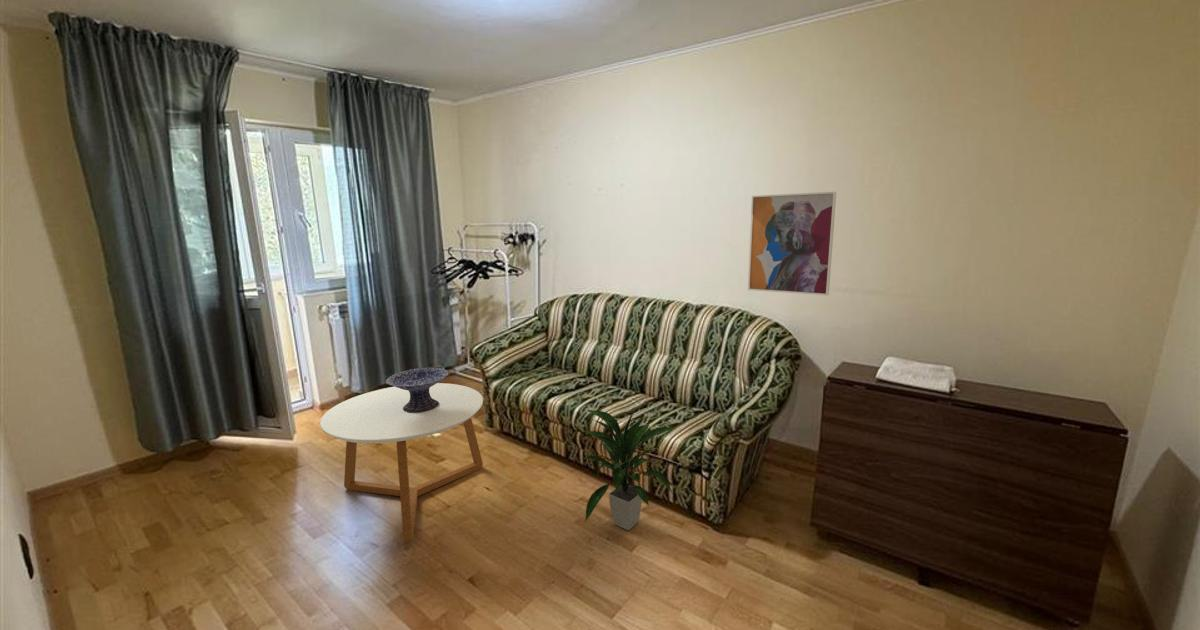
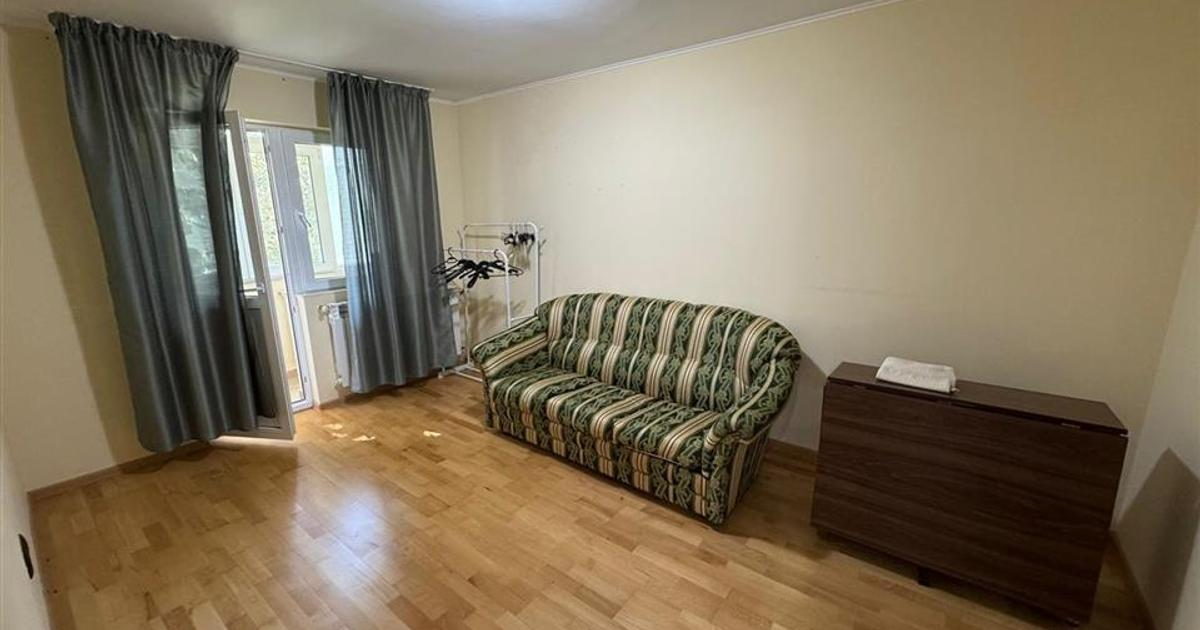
- coffee table [319,382,484,544]
- indoor plant [583,408,675,531]
- wall art [747,191,837,297]
- decorative bowl [385,367,450,413]
